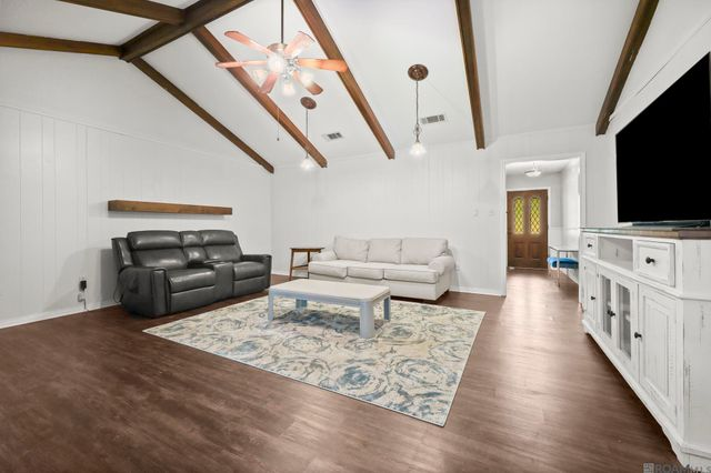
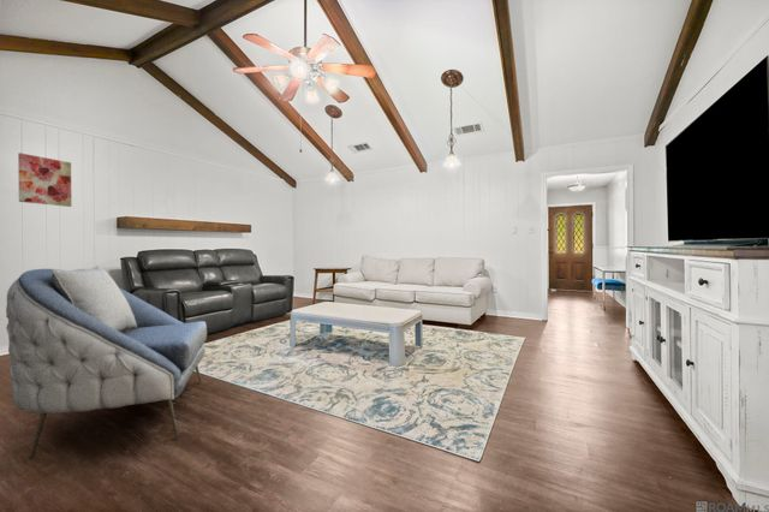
+ wall art [17,151,72,208]
+ armchair [5,264,208,460]
